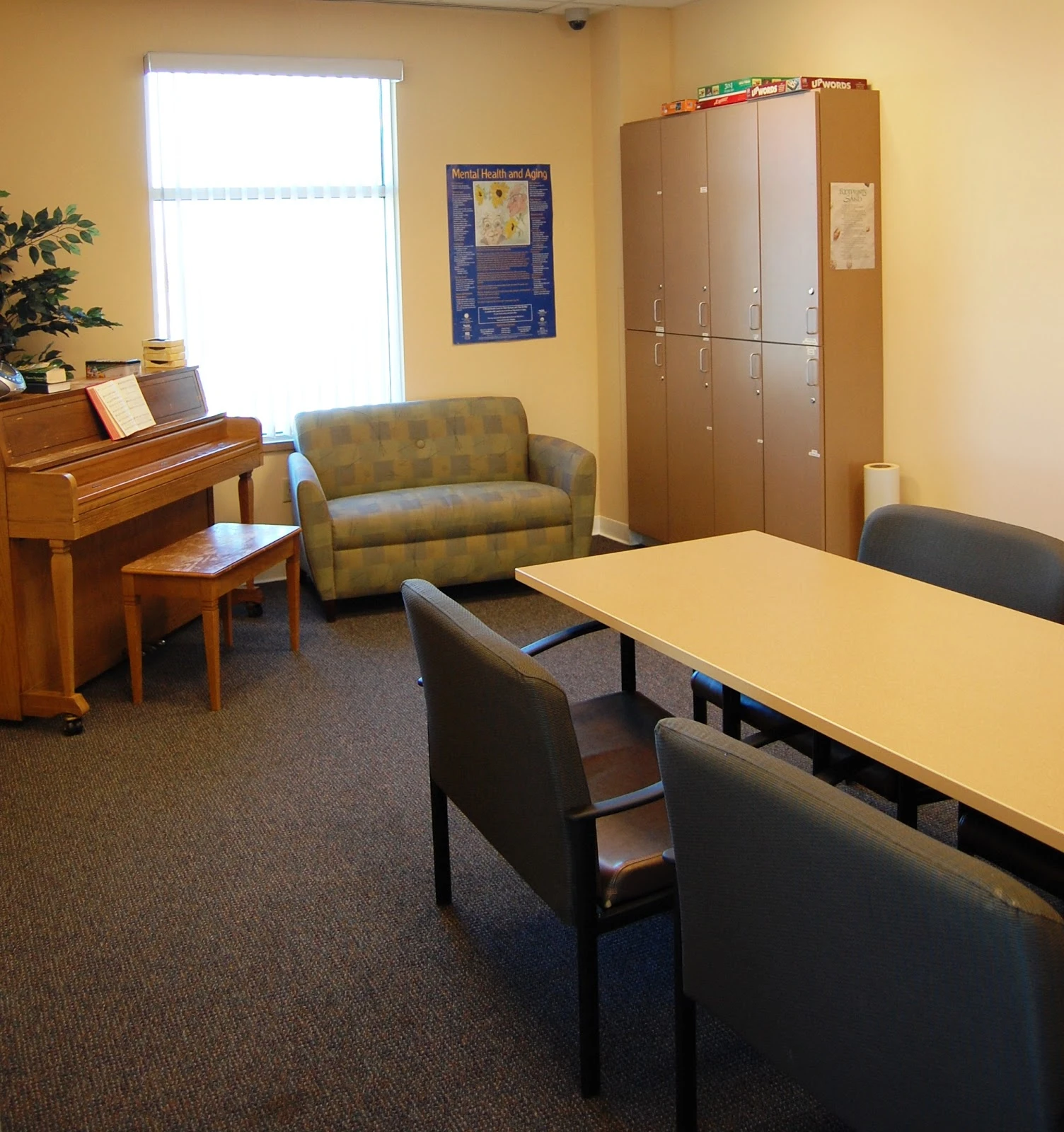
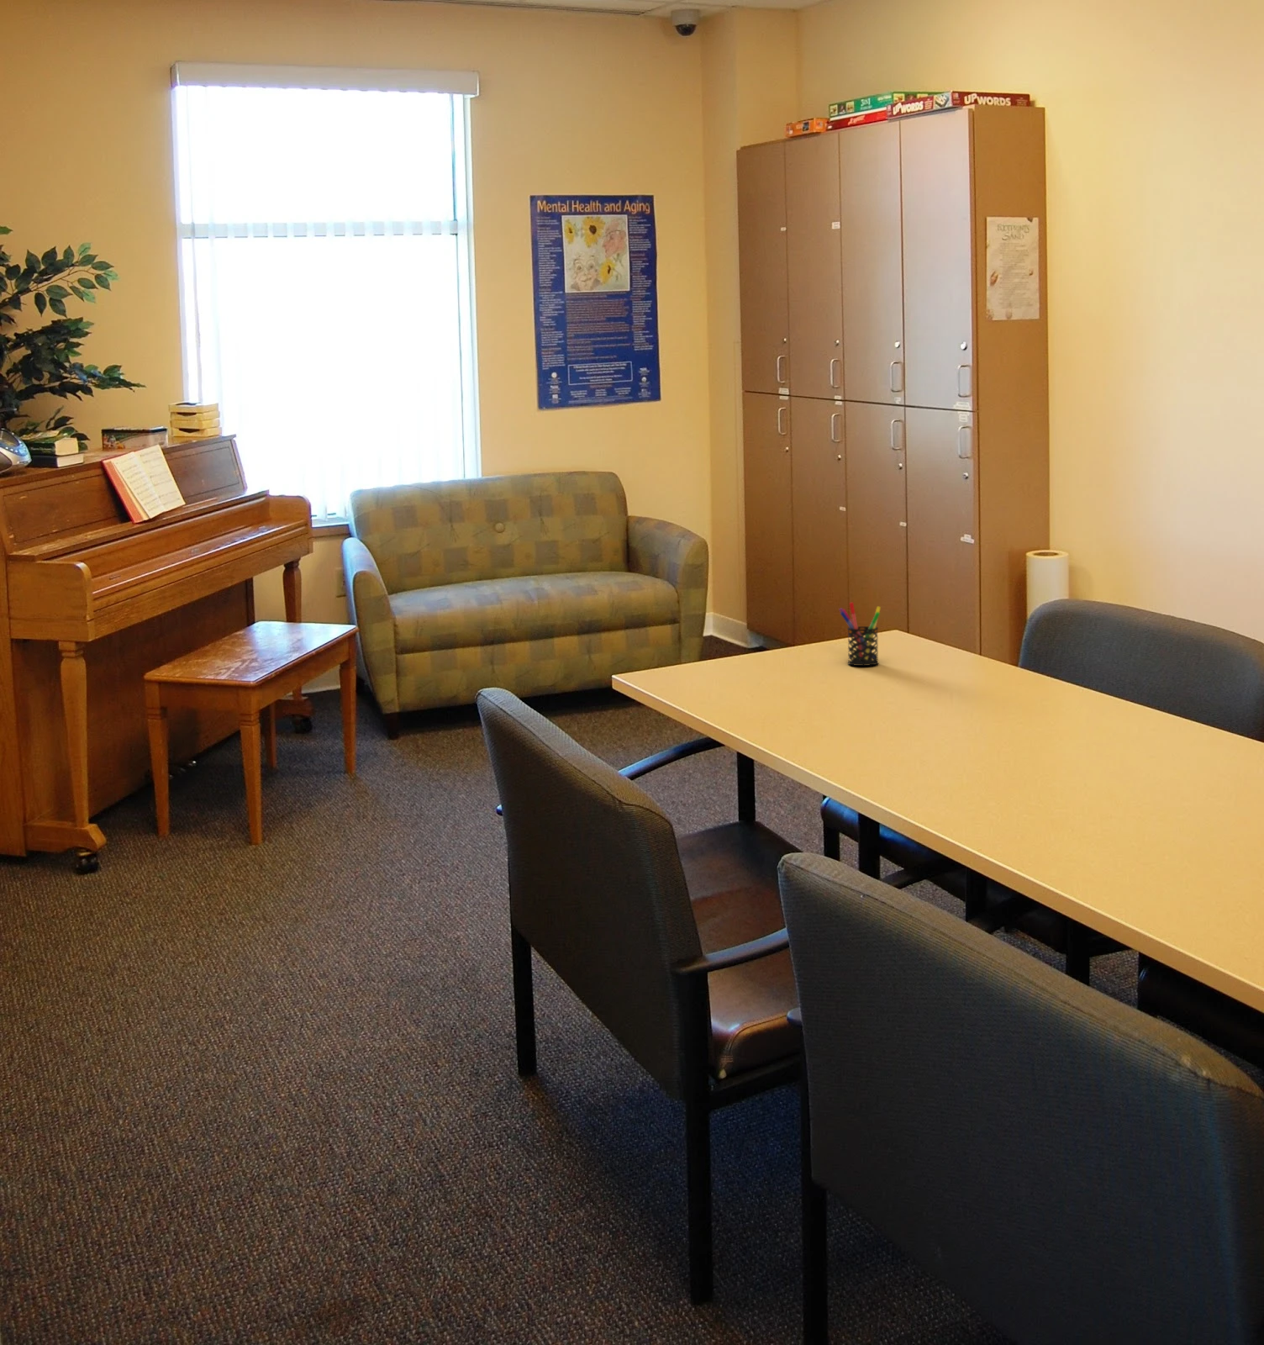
+ pen holder [838,602,881,667]
